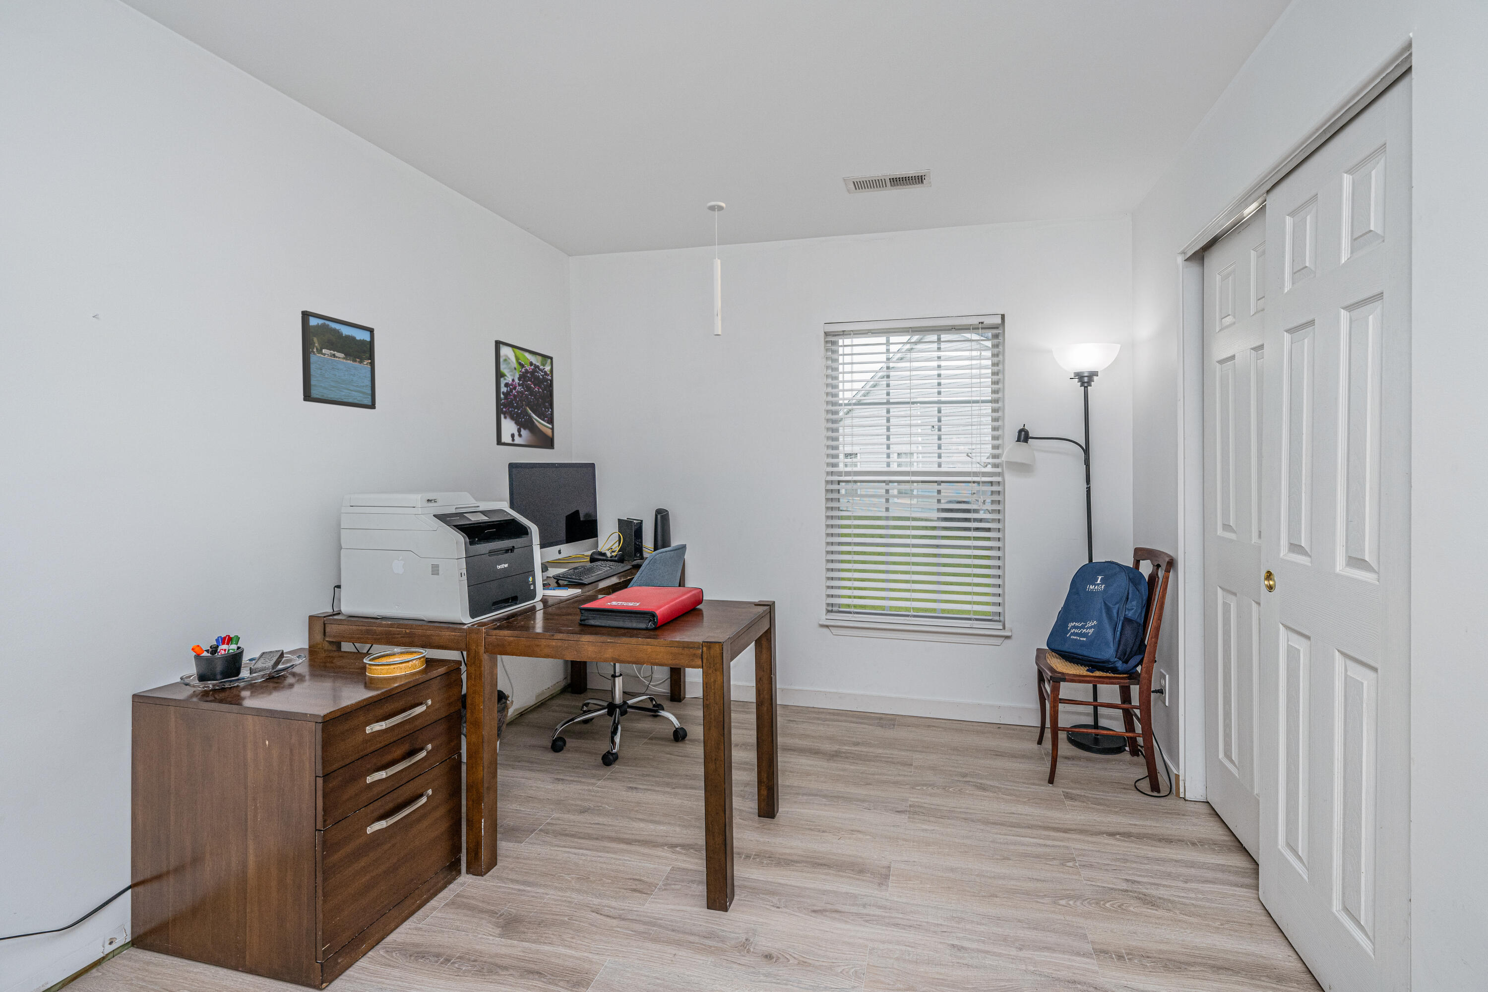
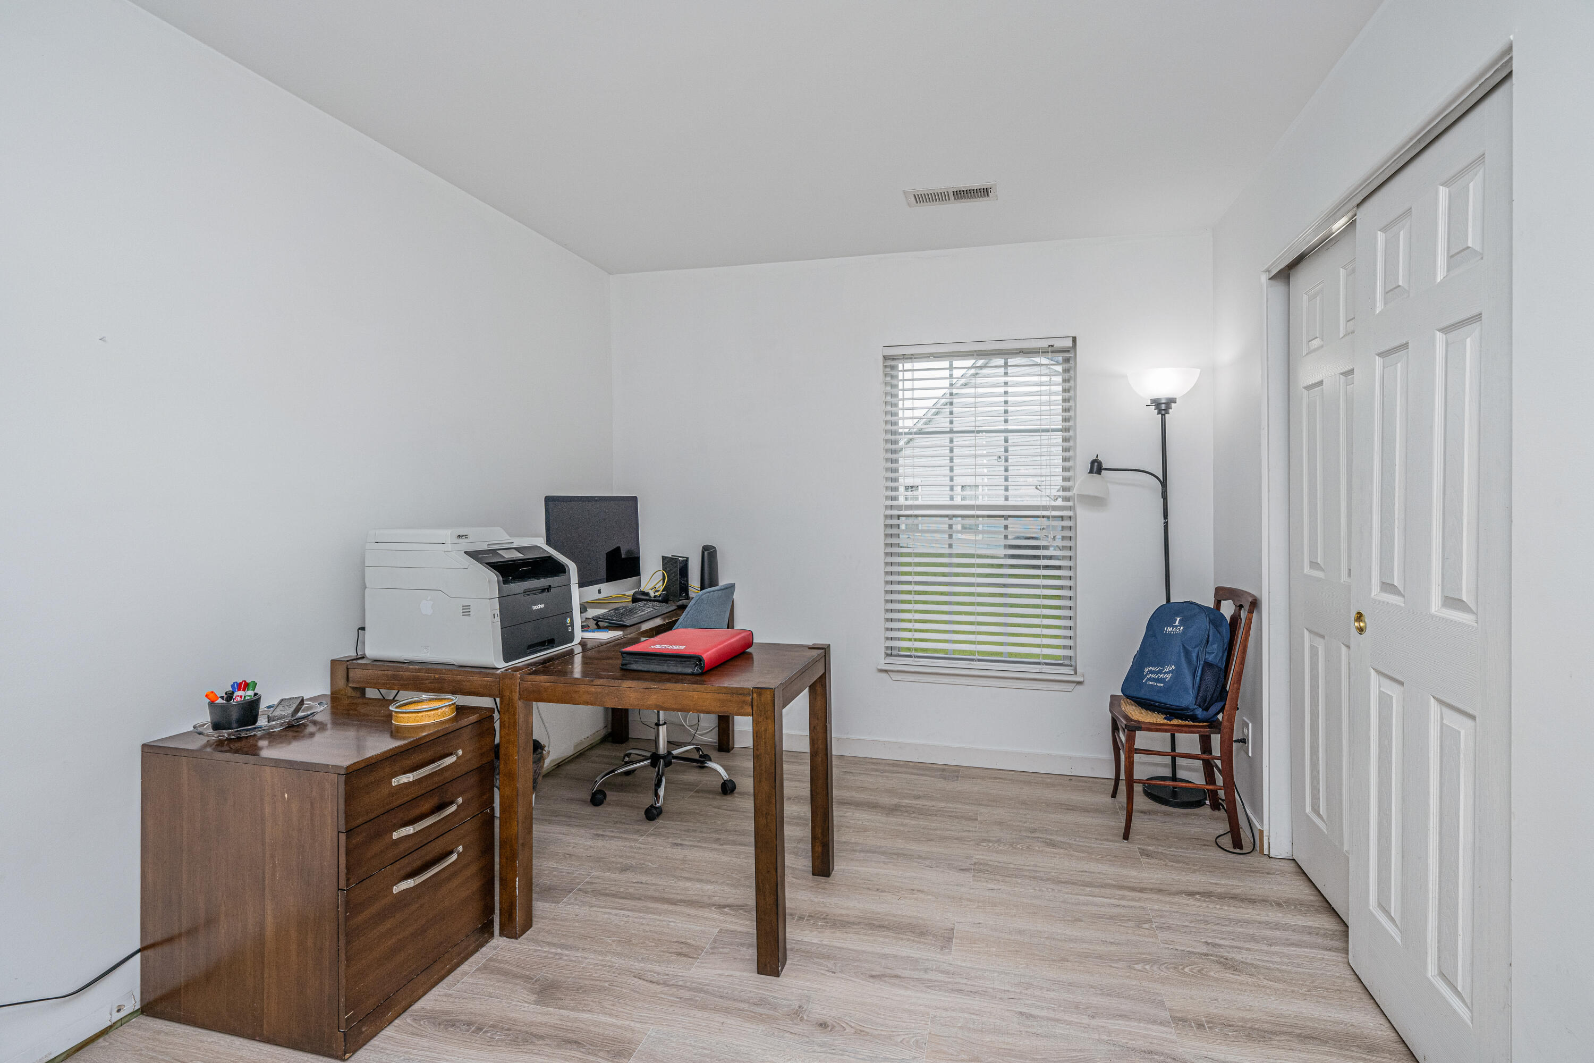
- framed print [300,310,376,410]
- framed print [494,340,555,450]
- ceiling light [706,202,725,337]
